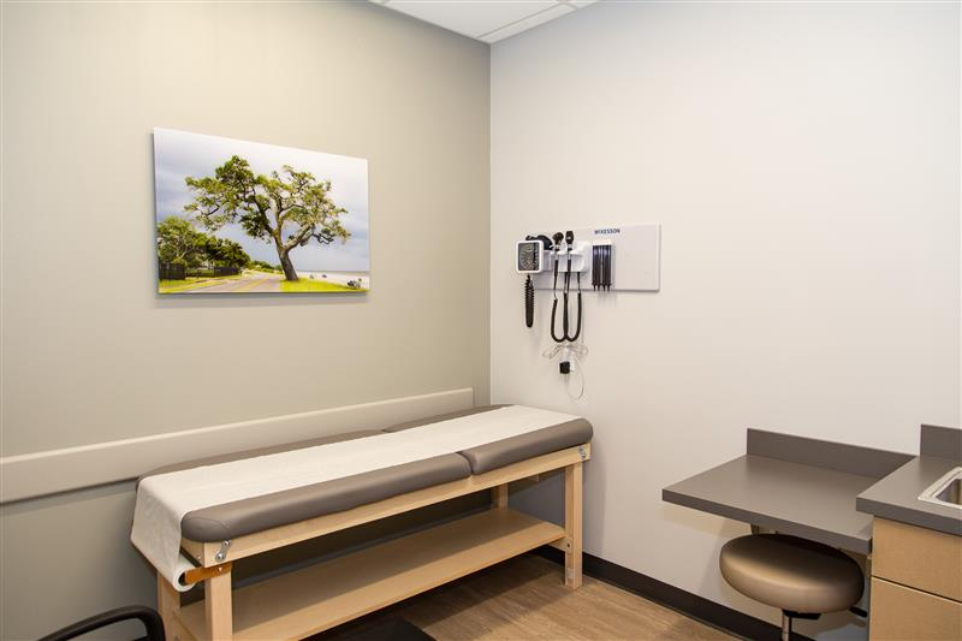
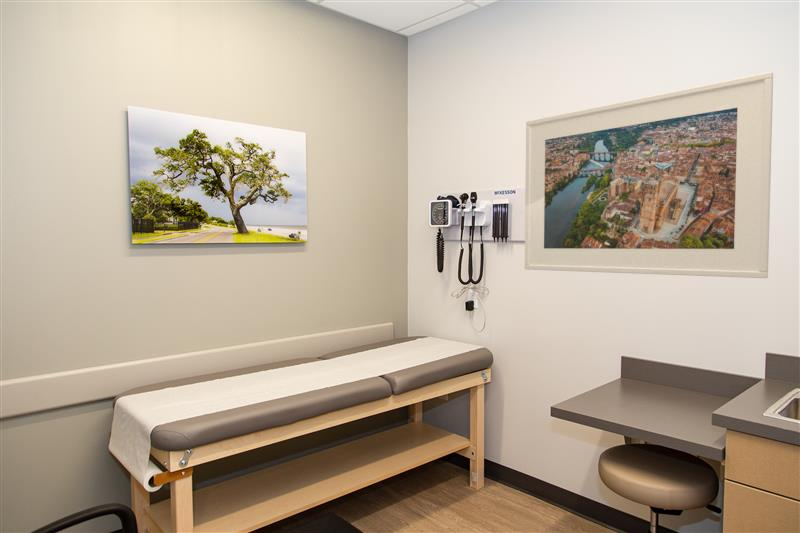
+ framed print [524,71,774,279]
